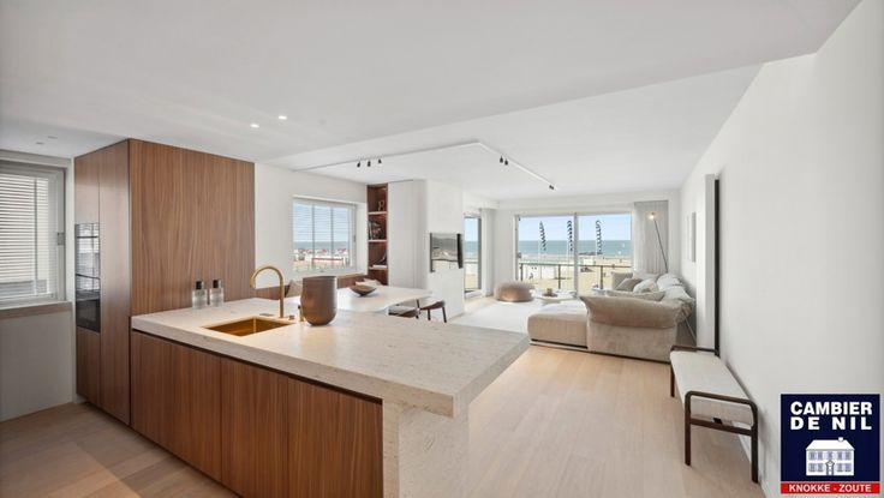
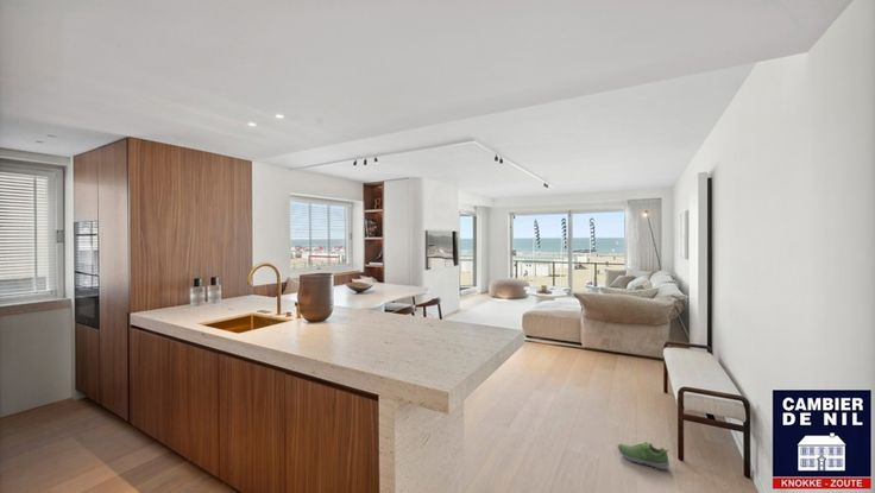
+ shoe [617,441,671,472]
